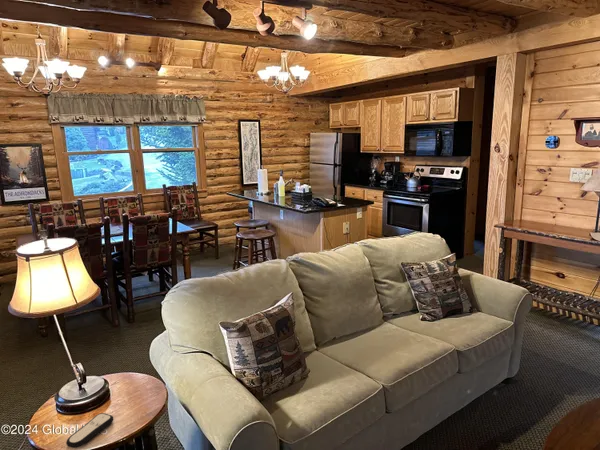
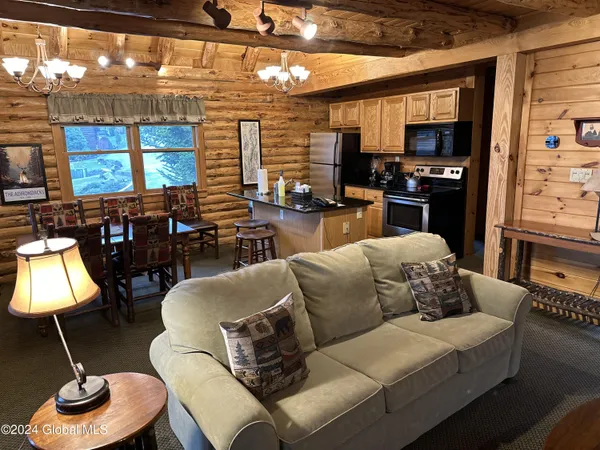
- remote control [65,412,114,449]
